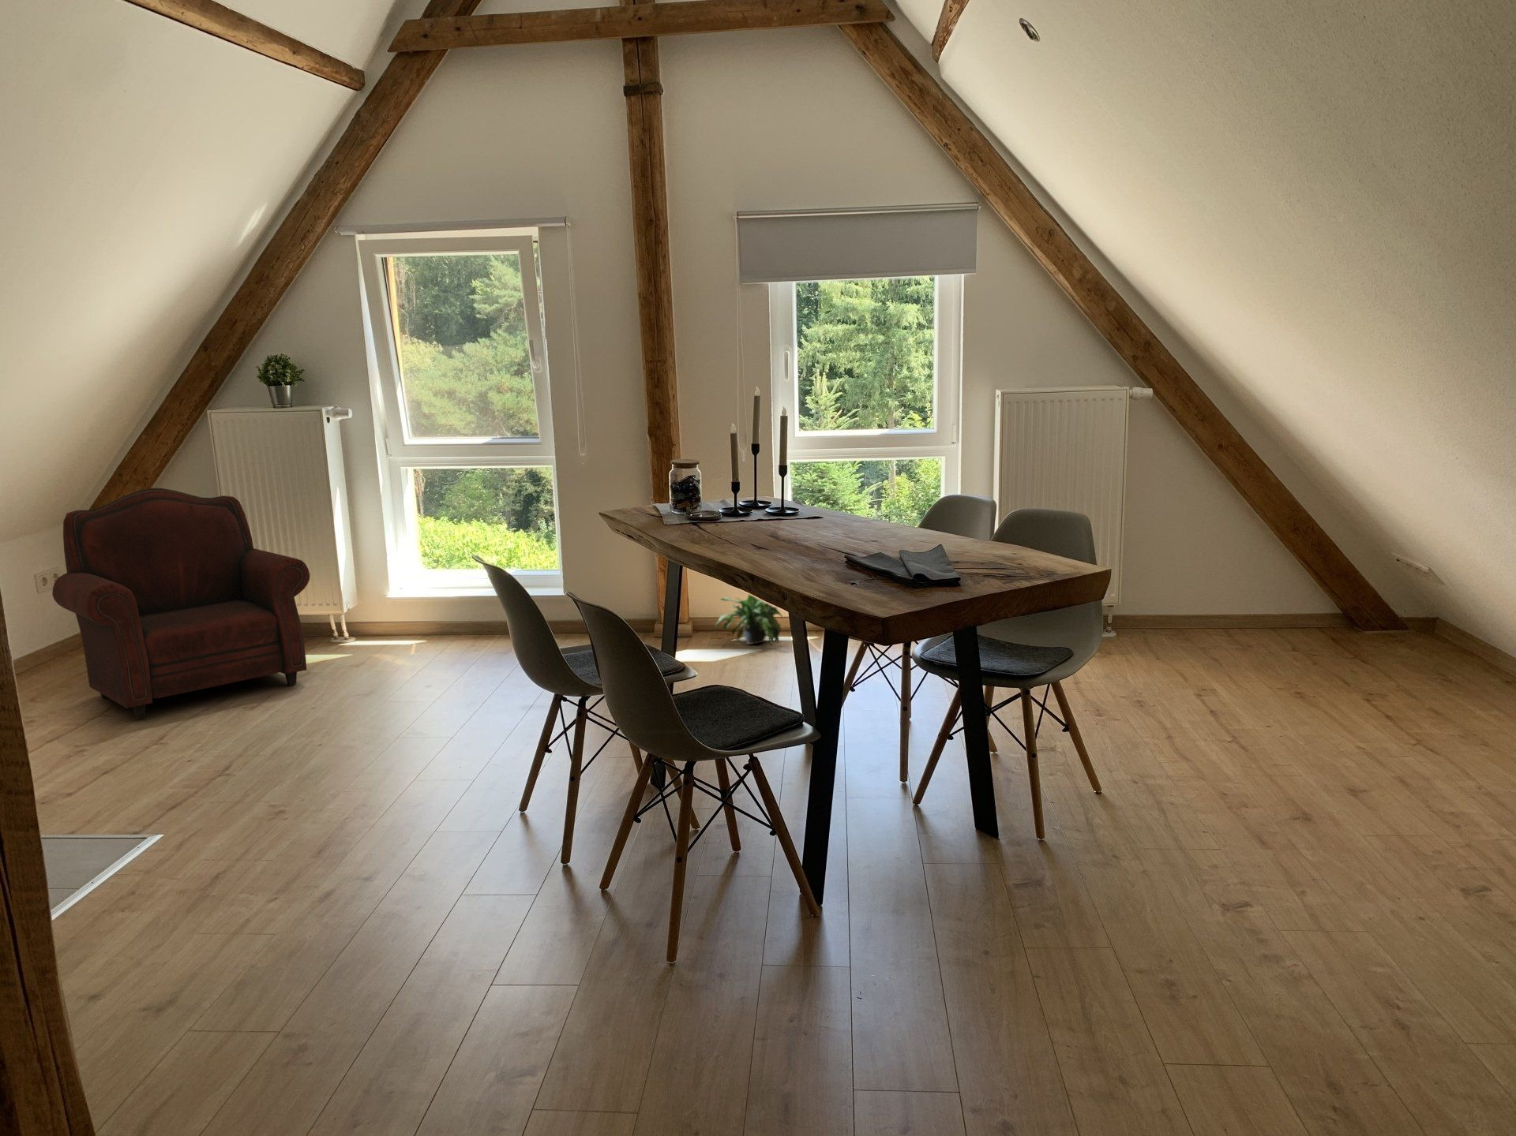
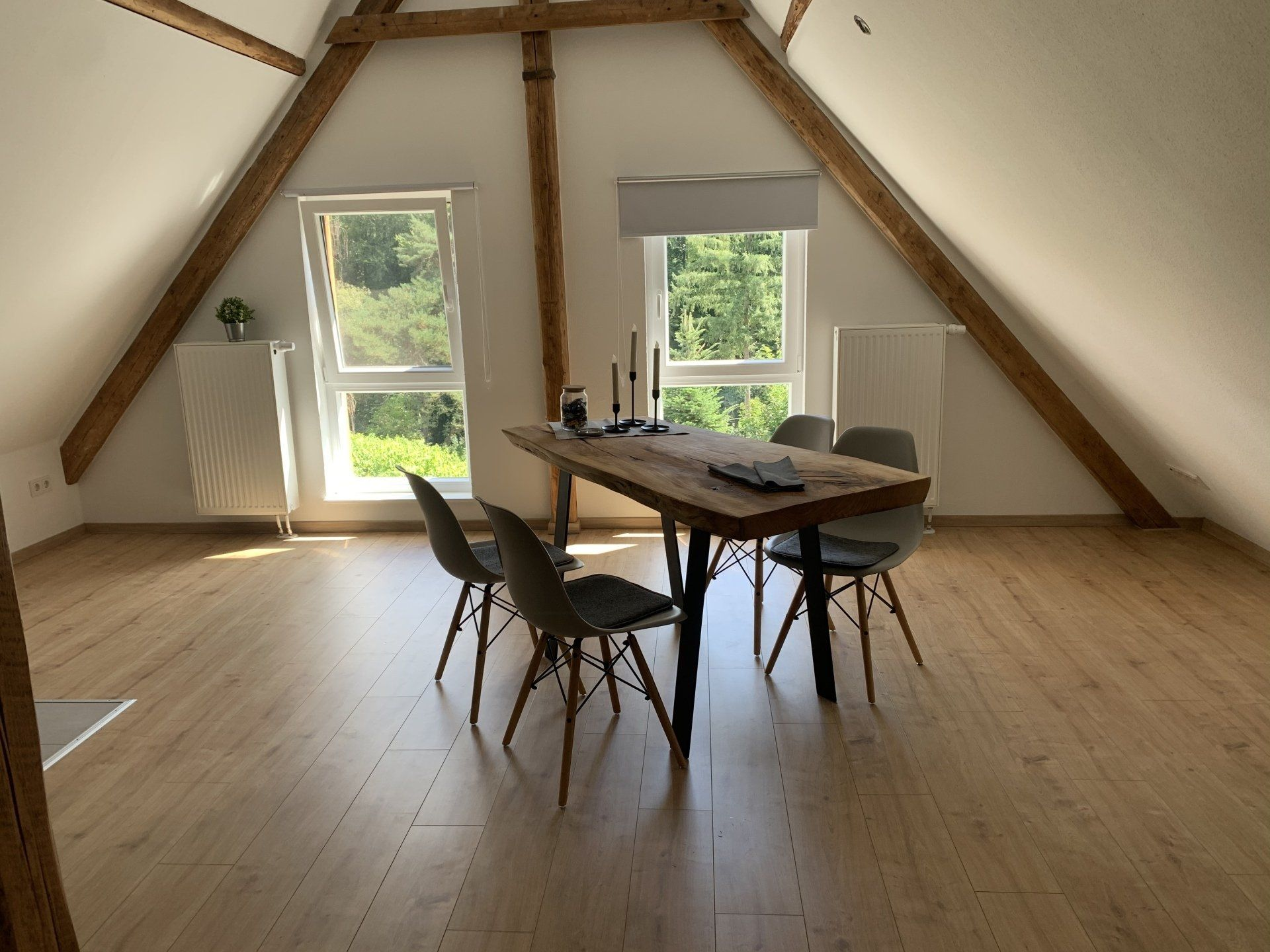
- potted plant [715,593,783,646]
- armchair [51,488,310,720]
